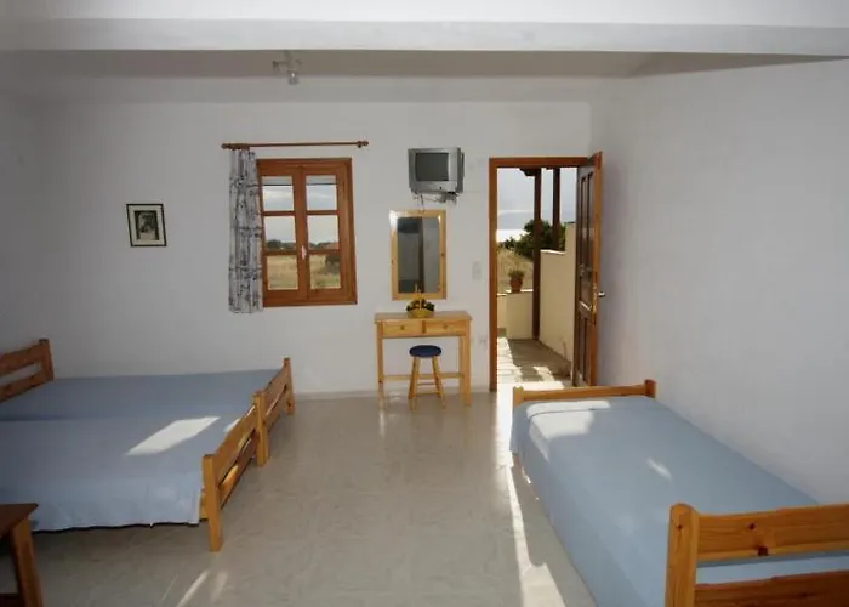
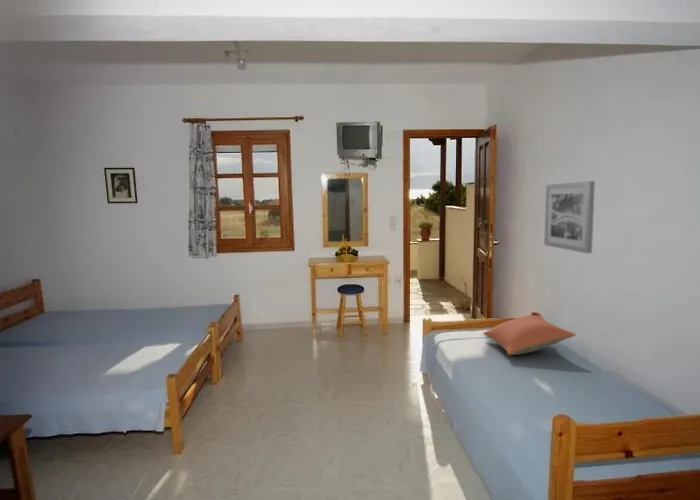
+ wall art [543,180,596,254]
+ pillow [482,314,576,356]
